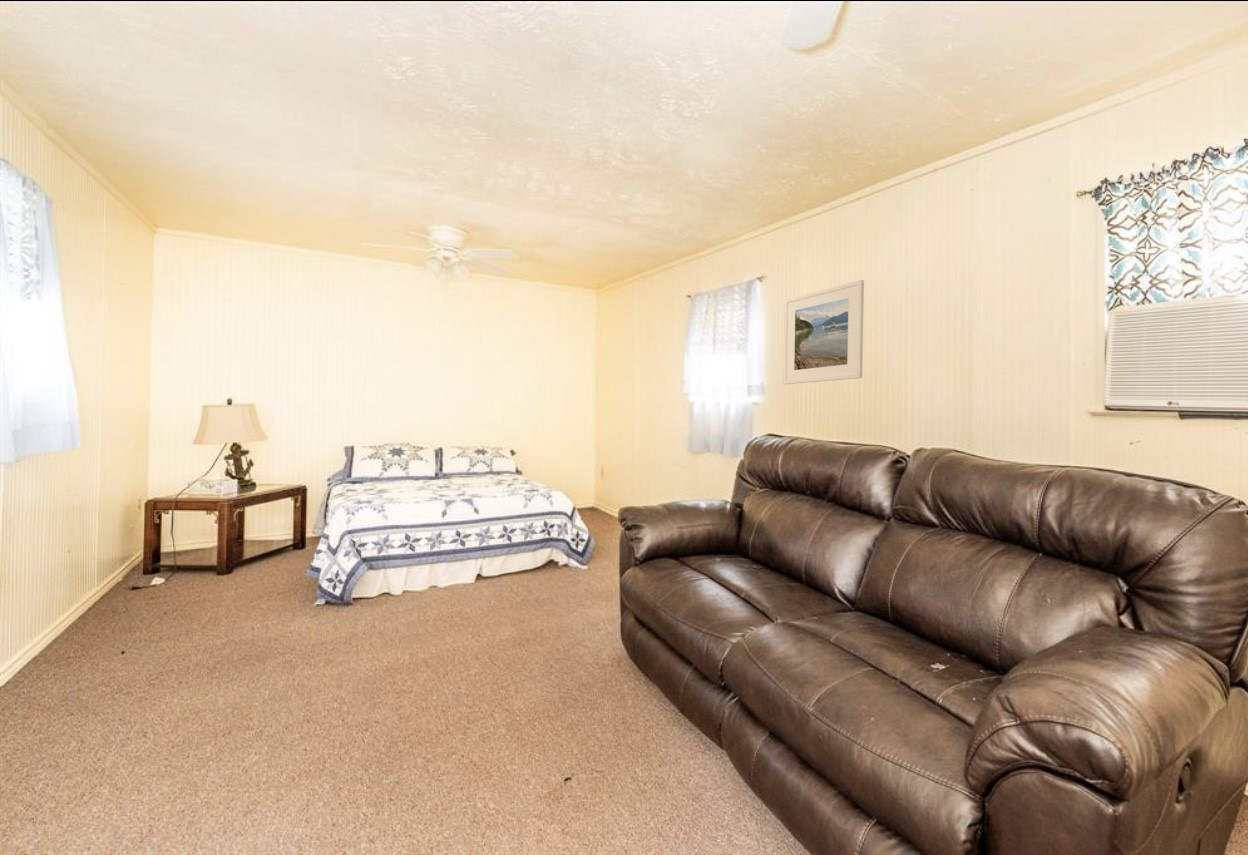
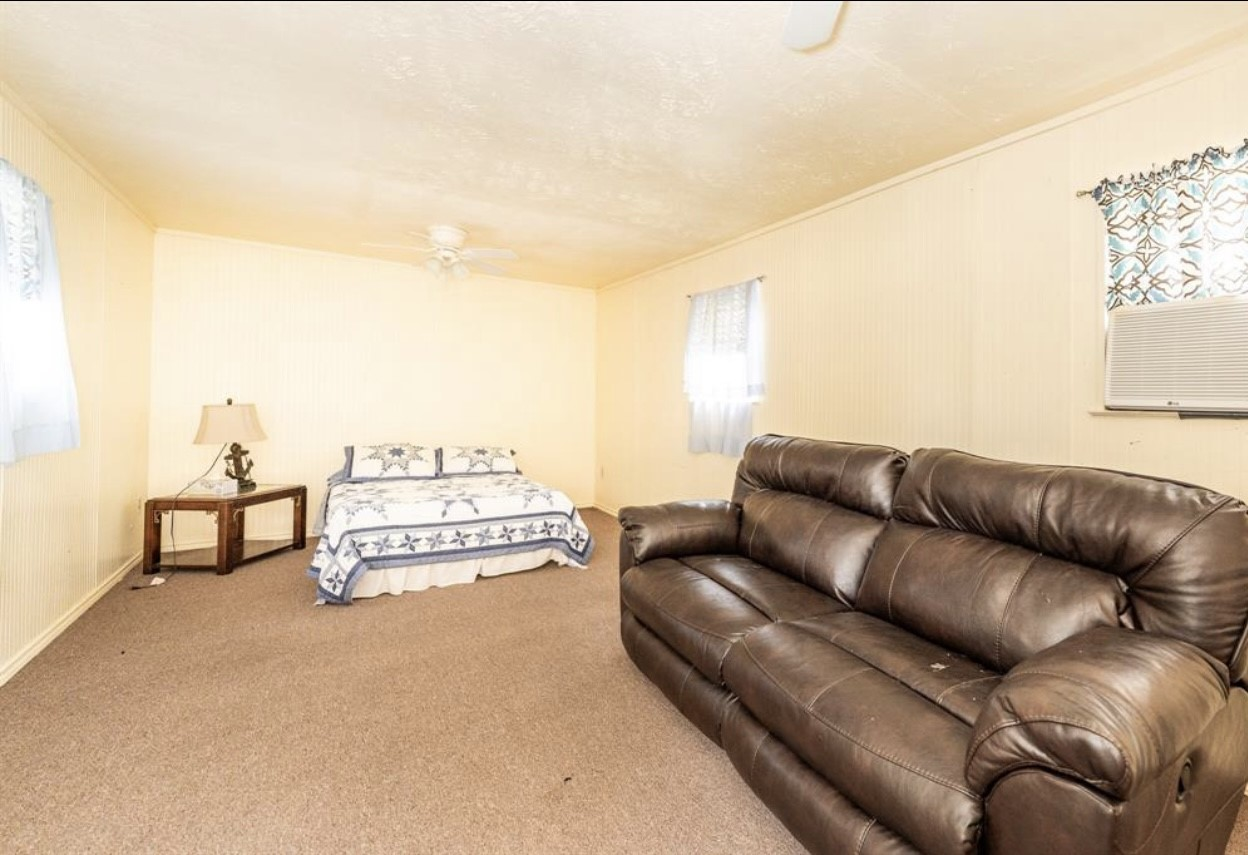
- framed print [782,279,865,385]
